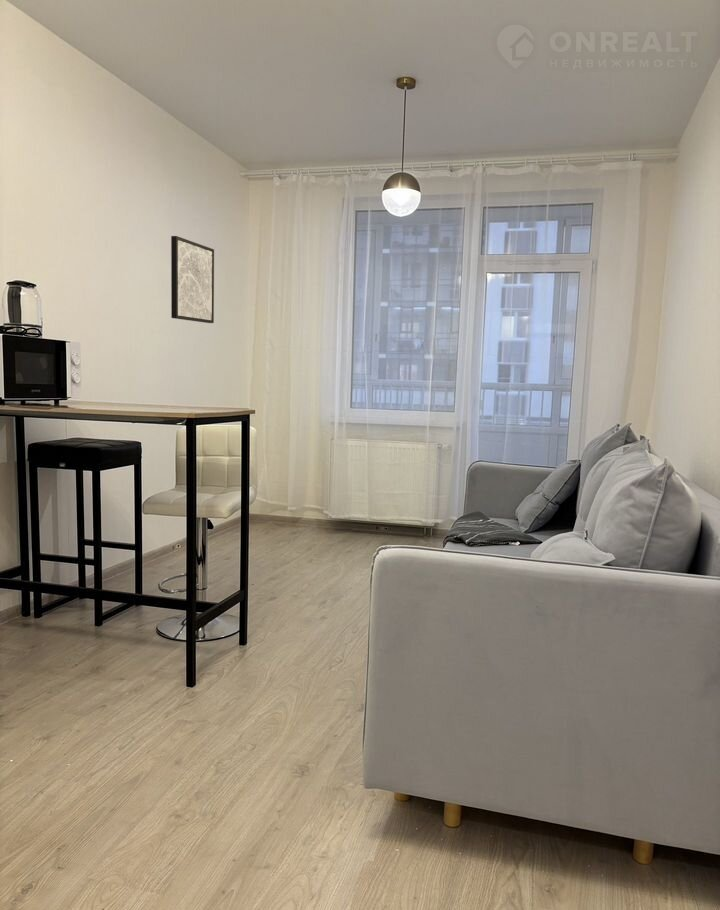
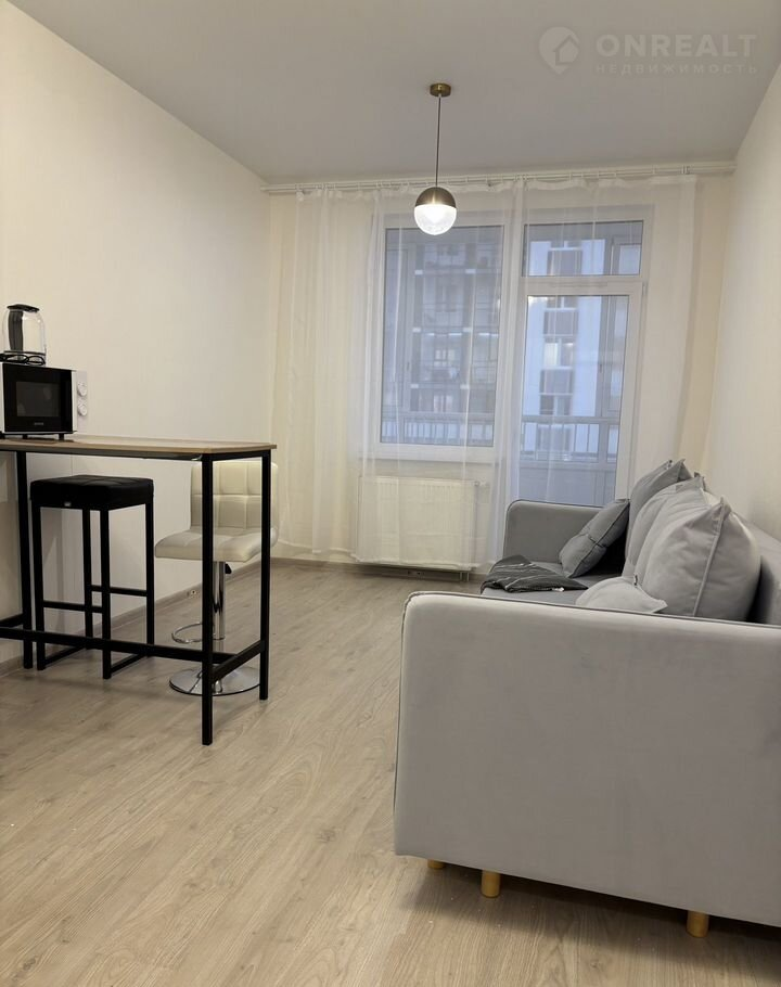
- wall art [170,235,215,324]
